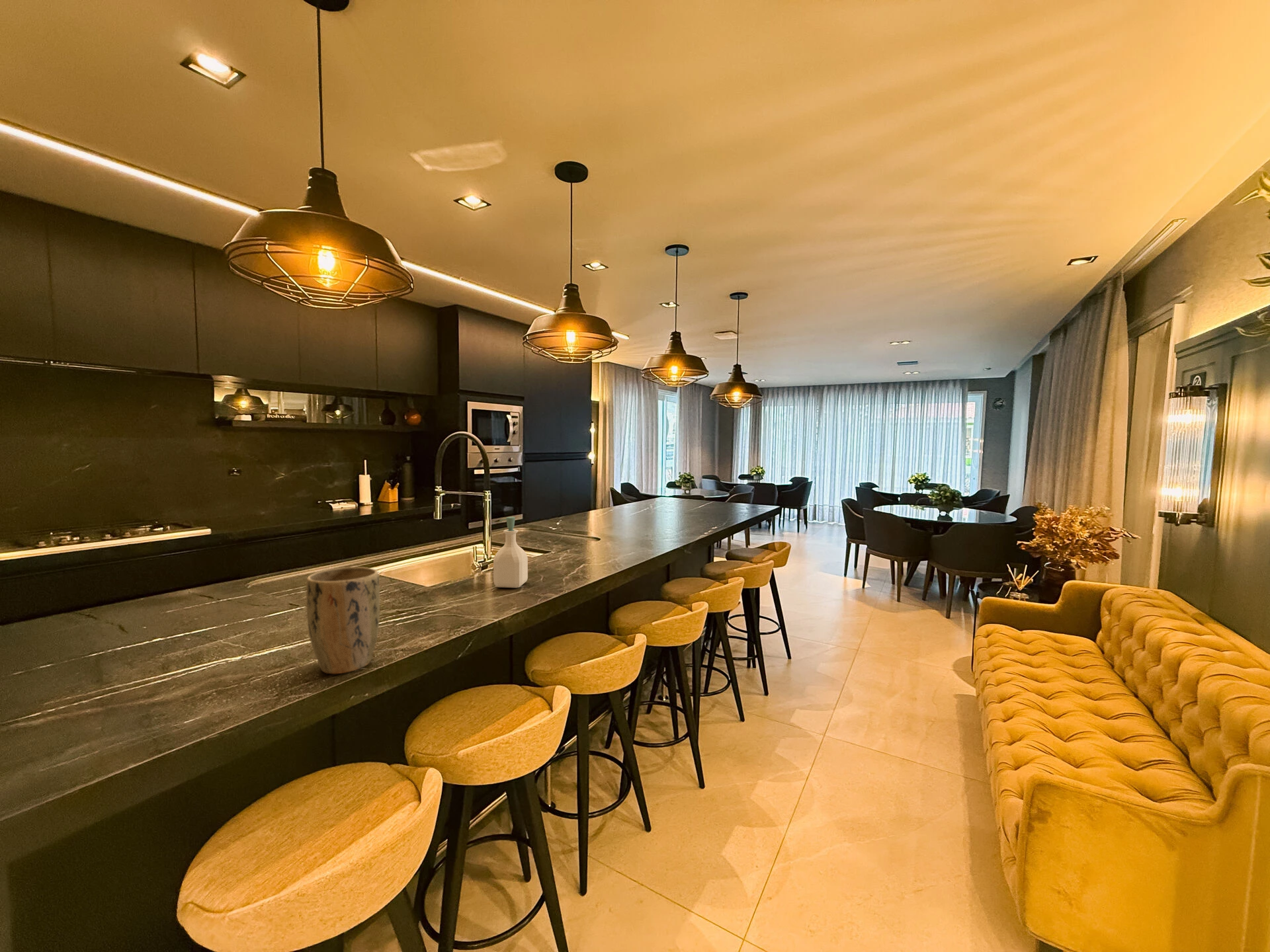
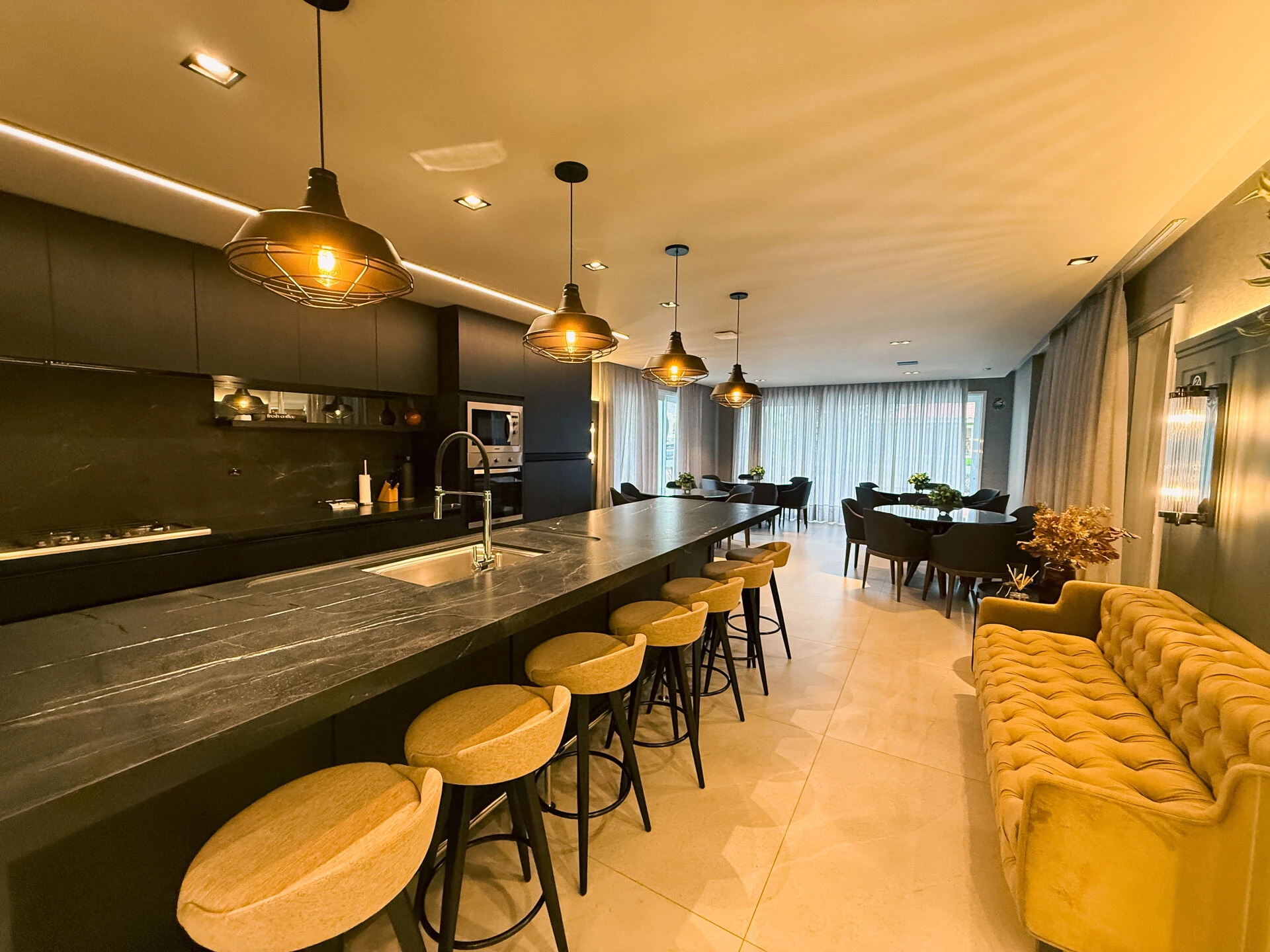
- plant pot [306,567,380,674]
- soap bottle [493,516,529,588]
